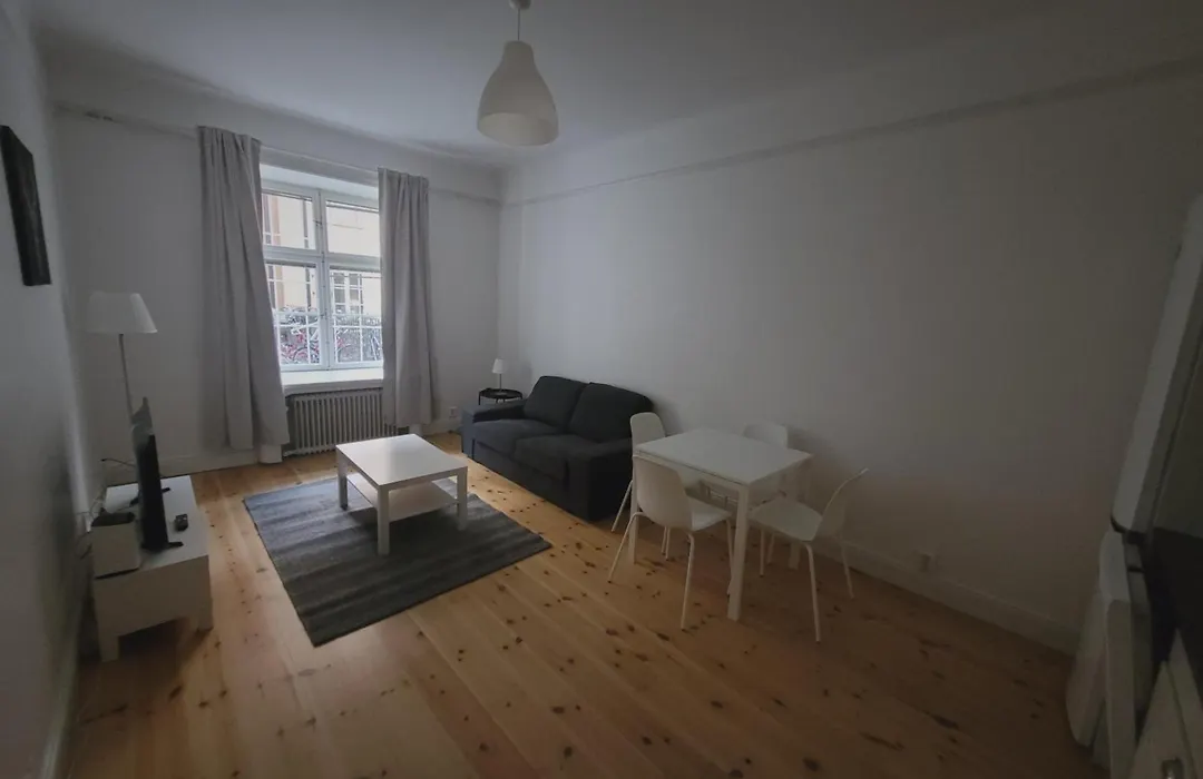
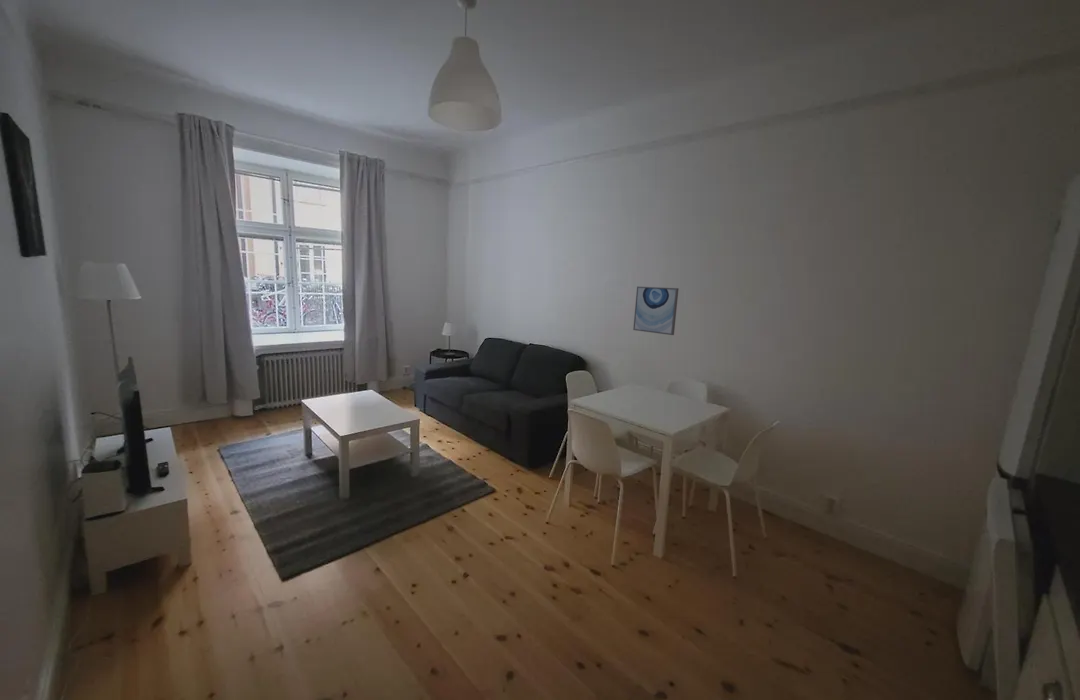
+ wall art [632,285,680,336]
